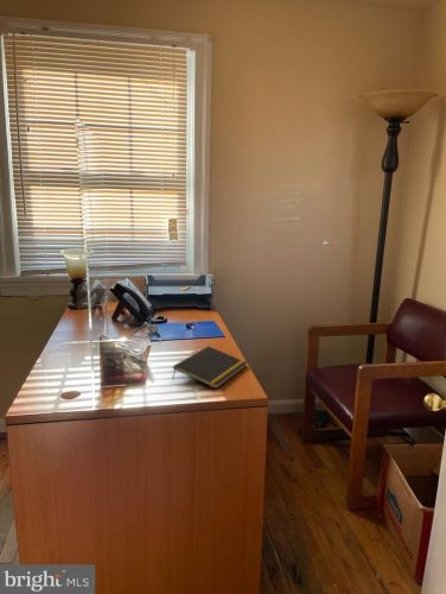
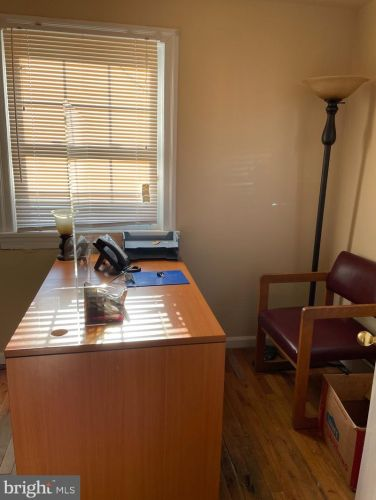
- notepad [172,345,248,390]
